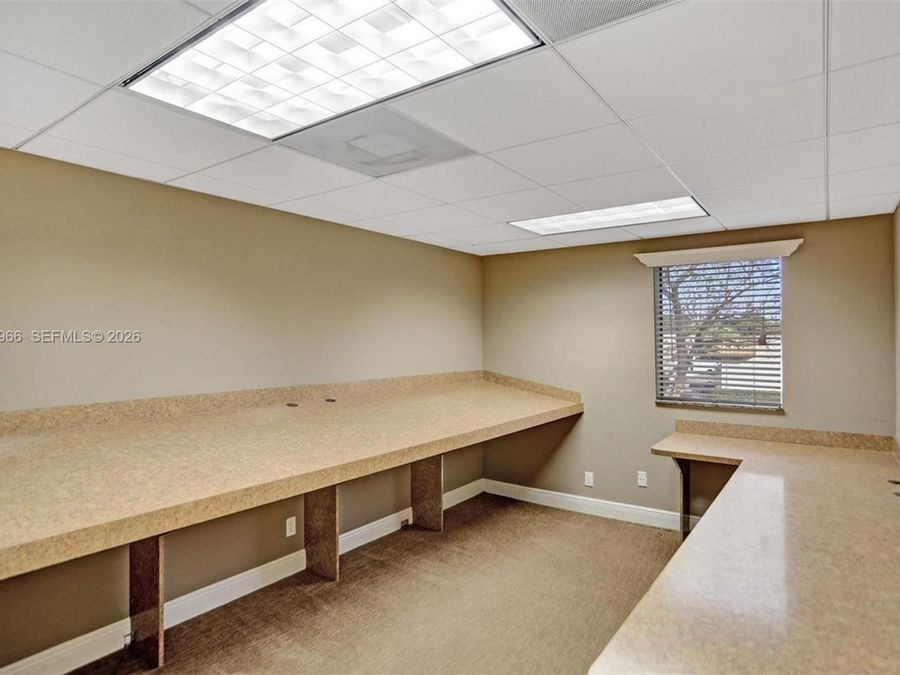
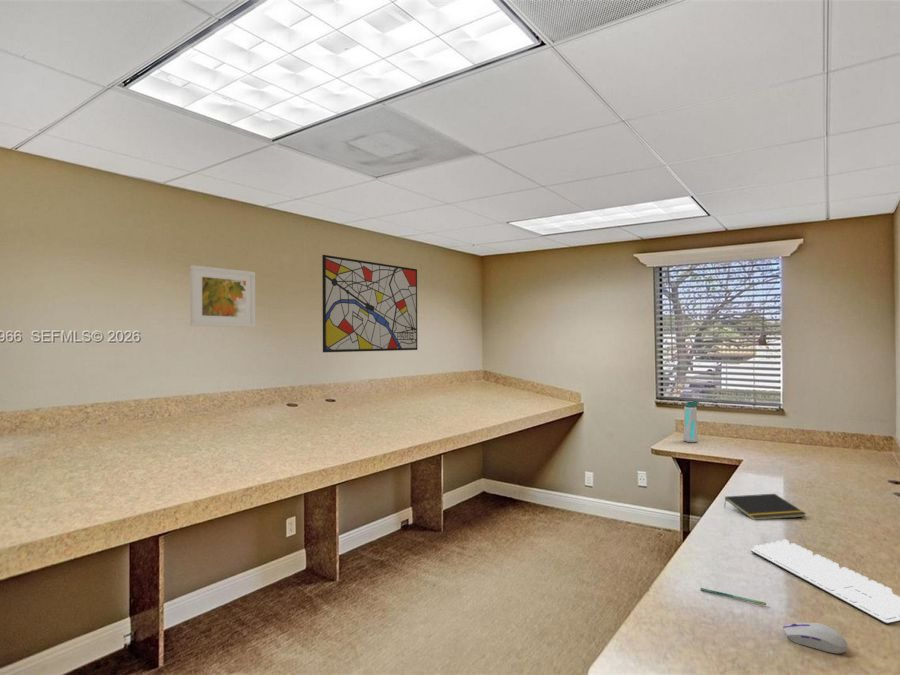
+ wall art [321,254,418,353]
+ computer mouse [782,622,849,654]
+ notepad [723,493,807,521]
+ pen [700,587,767,606]
+ keyboard [749,538,900,625]
+ water bottle [682,400,700,443]
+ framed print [189,264,256,328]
